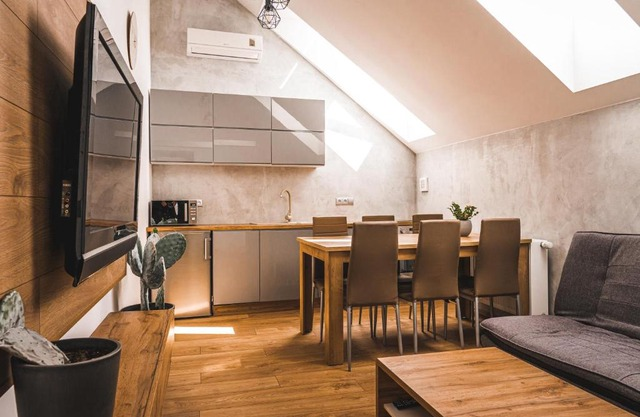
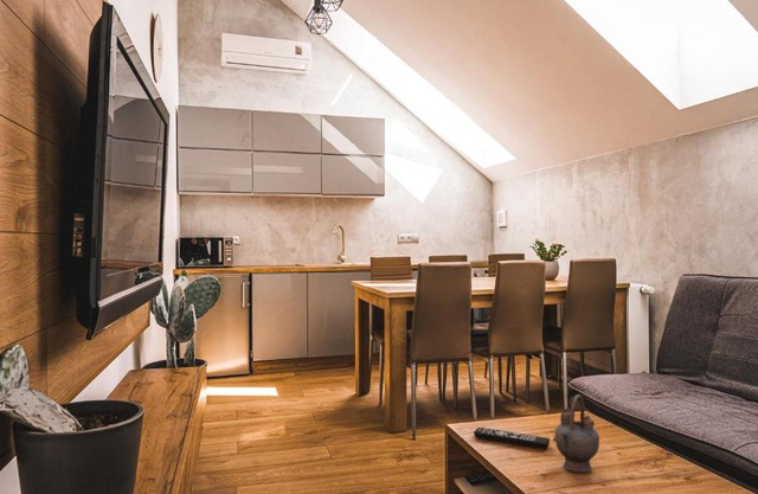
+ teapot [552,393,600,473]
+ remote control [473,426,551,450]
